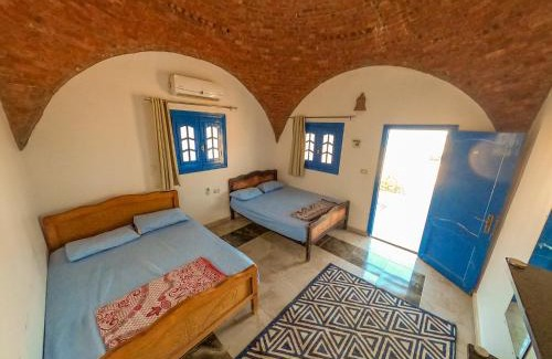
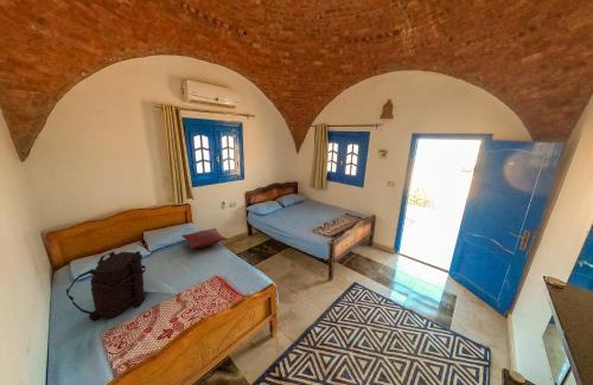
+ pillow [180,227,229,250]
+ backpack [65,250,147,322]
